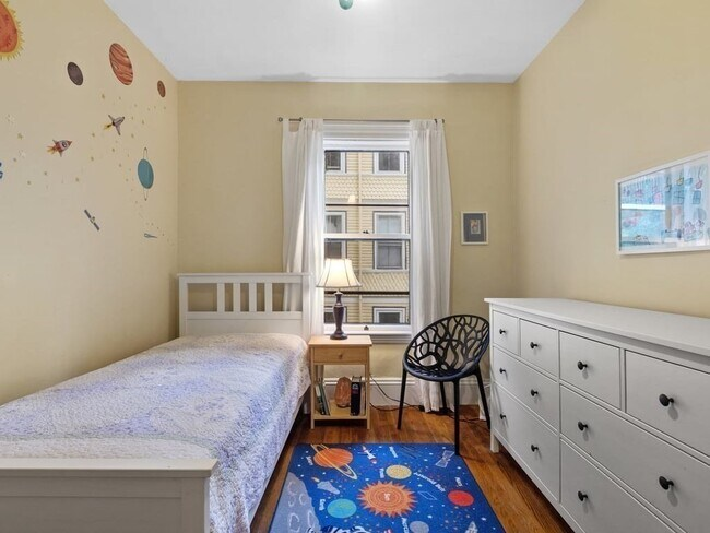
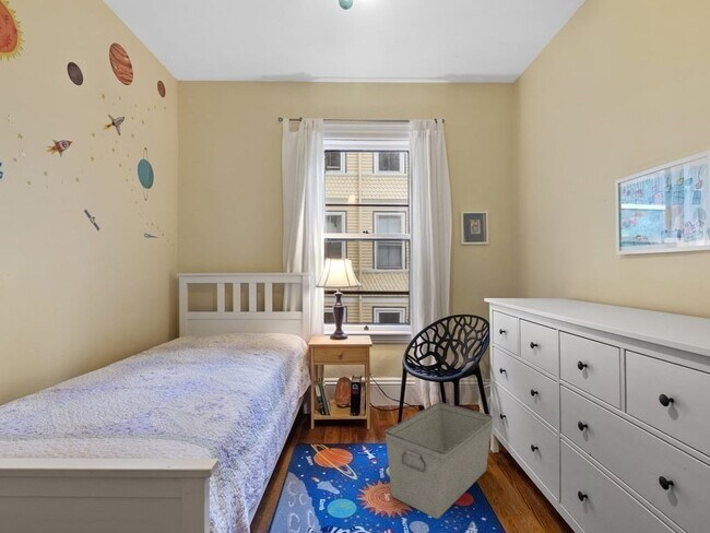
+ storage bin [383,401,494,520]
